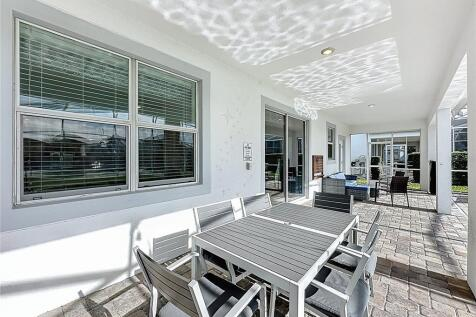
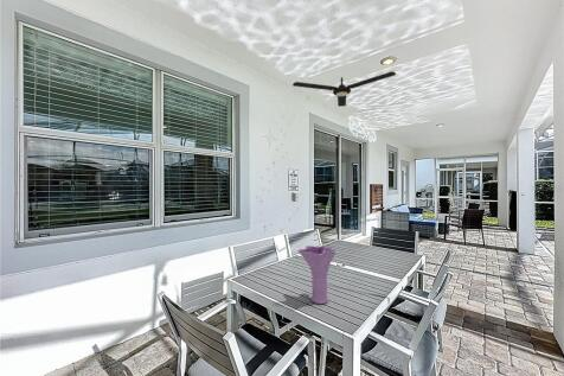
+ vase [296,244,338,305]
+ ceiling fan [291,70,397,108]
